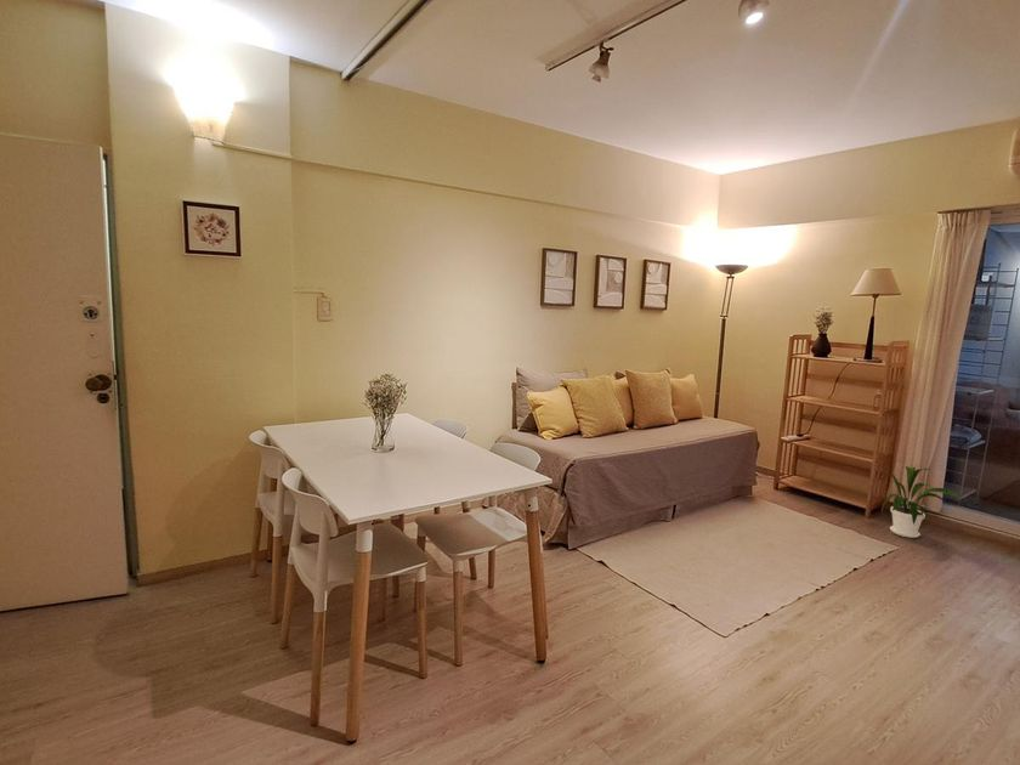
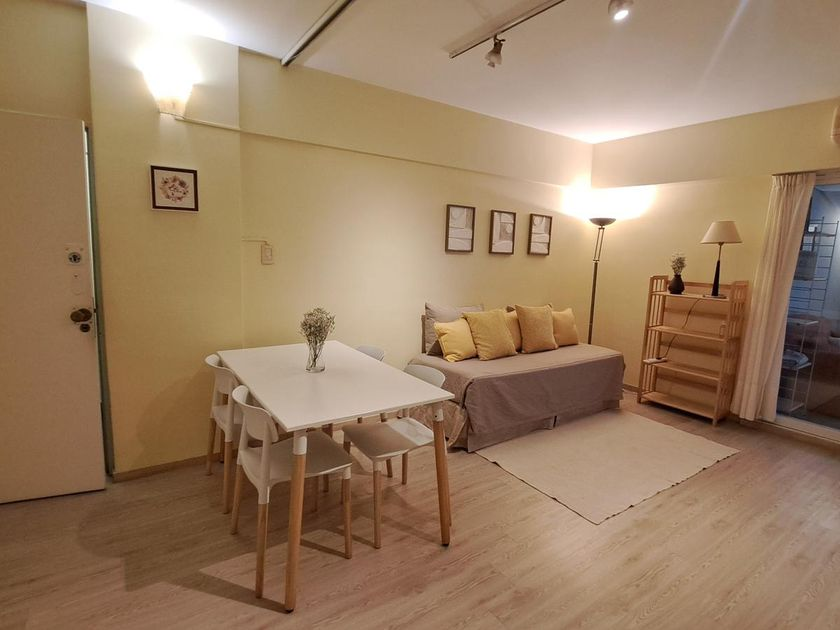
- house plant [880,465,965,539]
